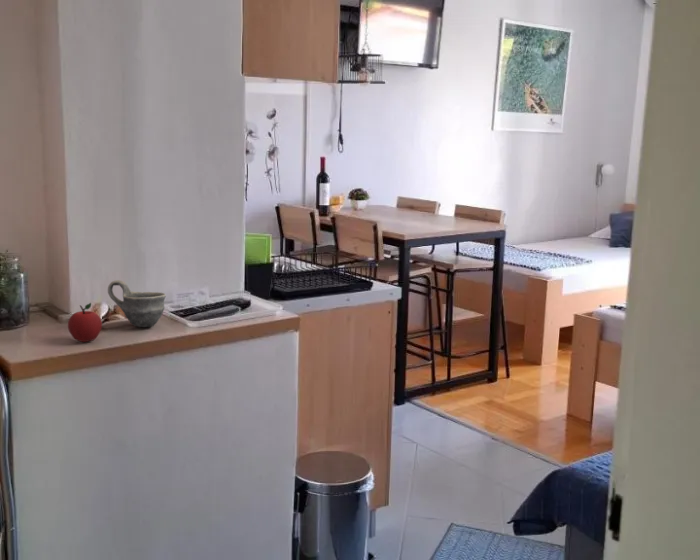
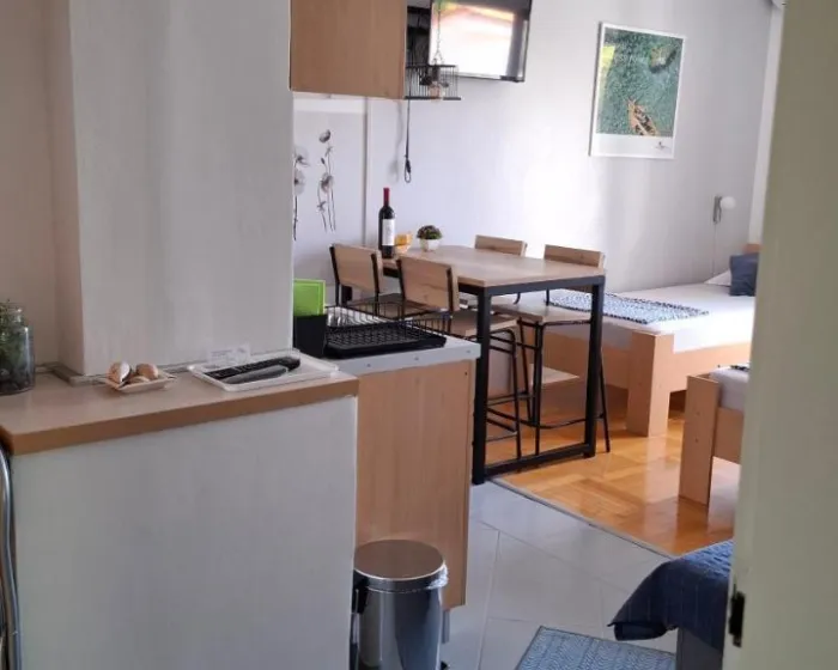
- apple [67,302,103,343]
- cup [107,279,167,328]
